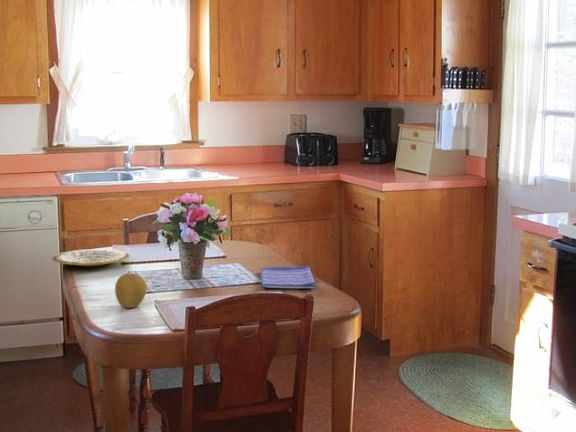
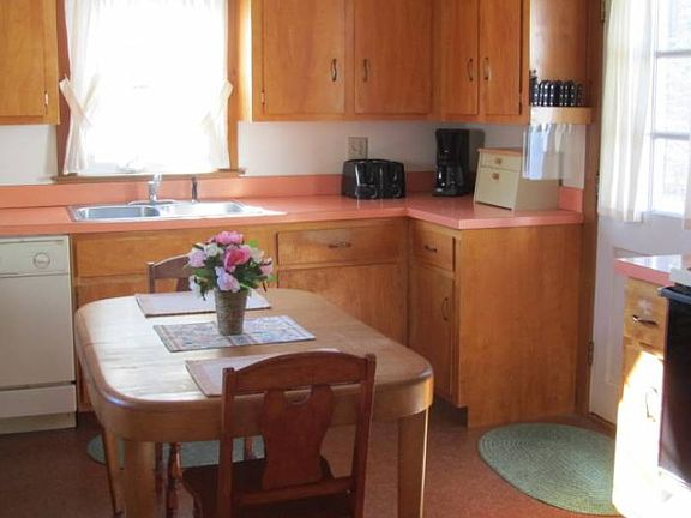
- fruit [114,272,148,309]
- plate [50,248,131,268]
- dish towel [260,264,316,289]
